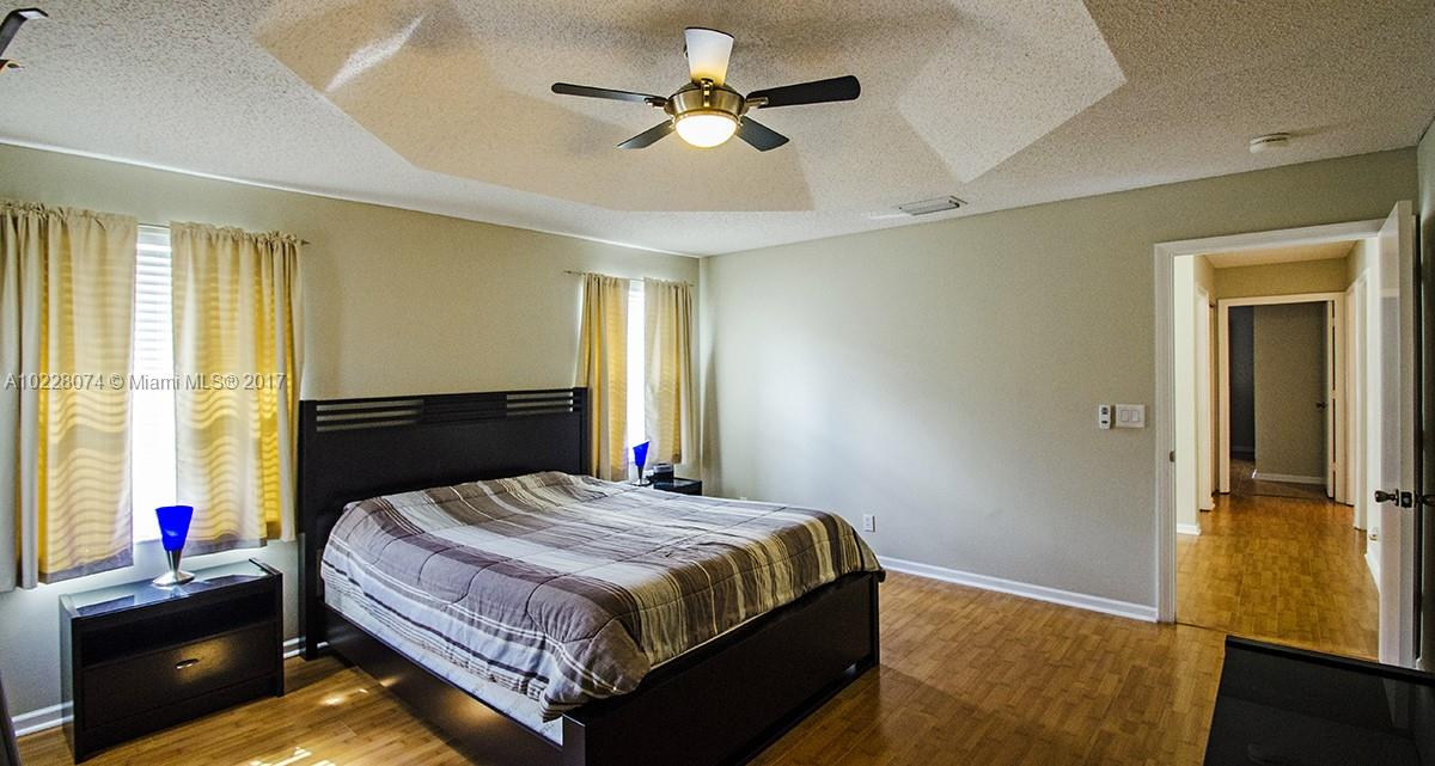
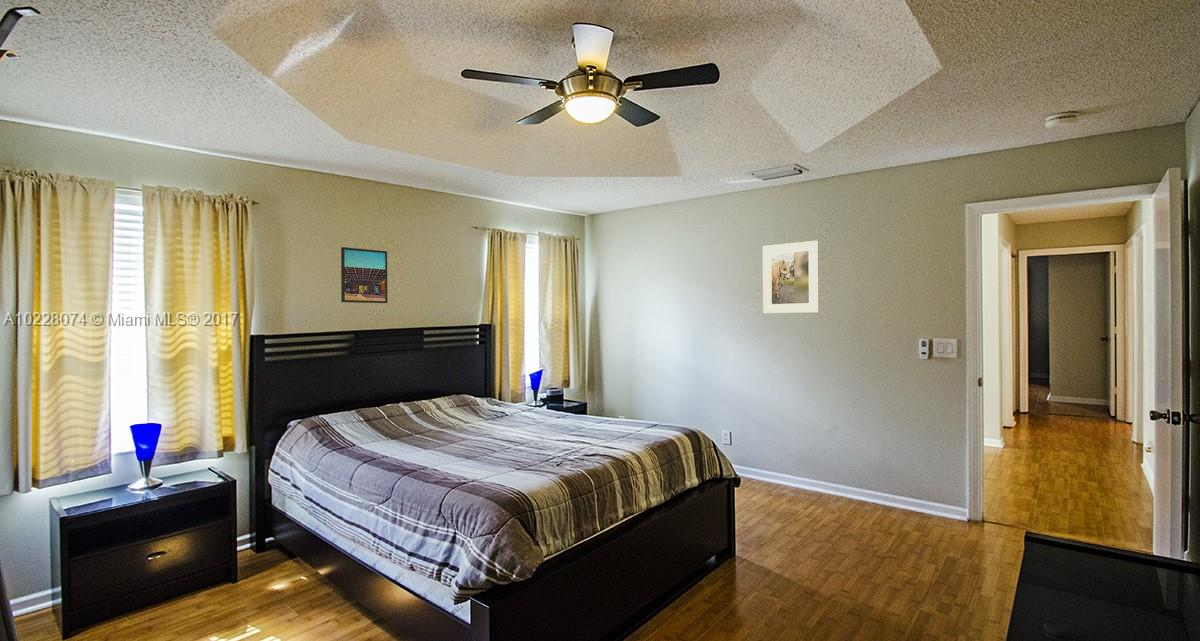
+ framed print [340,246,389,304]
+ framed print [762,240,820,314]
